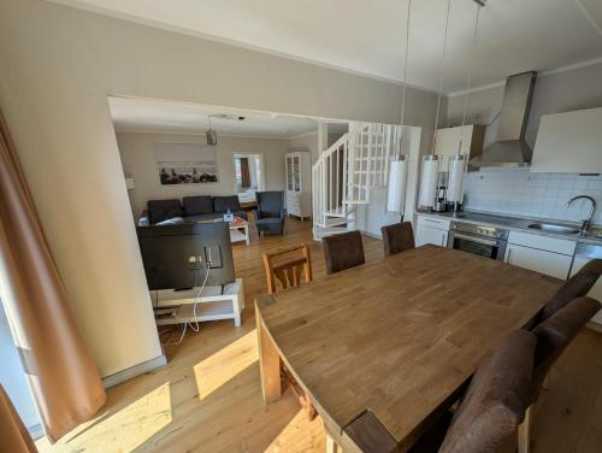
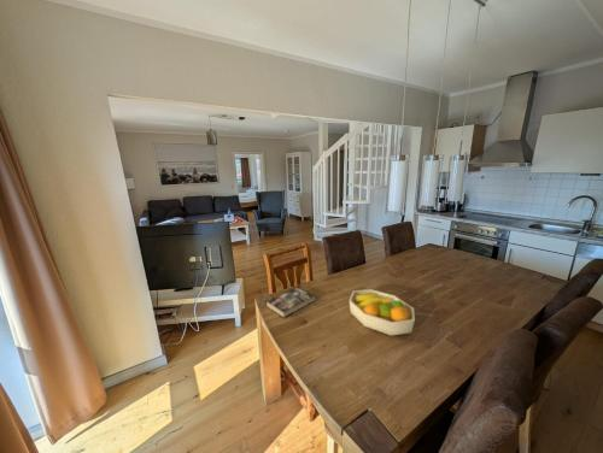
+ book [265,286,316,319]
+ fruit bowl [349,288,416,336]
